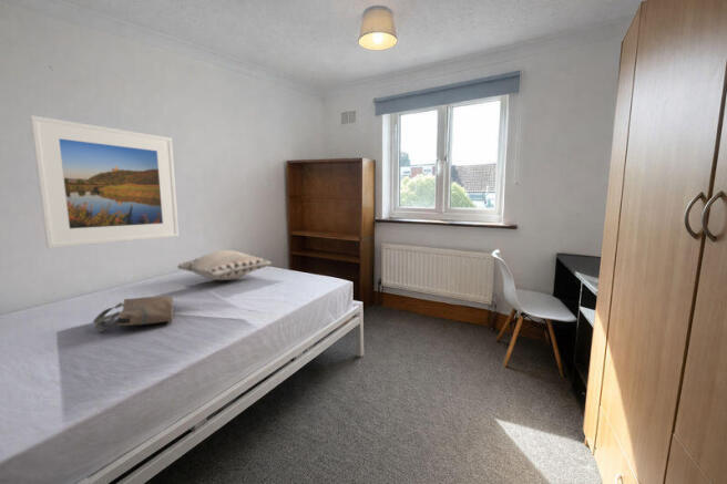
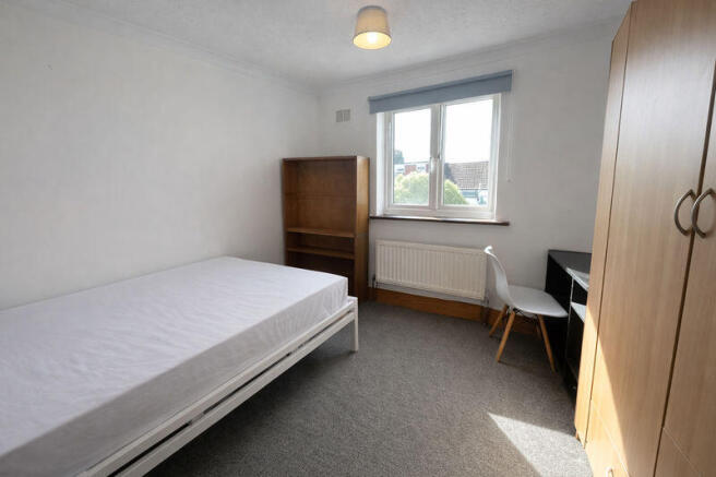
- decorative pillow [176,249,274,281]
- tote bag [92,295,174,333]
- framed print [29,114,180,249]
